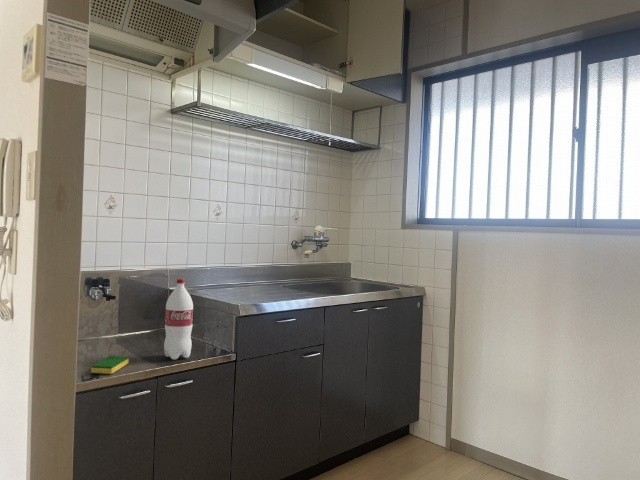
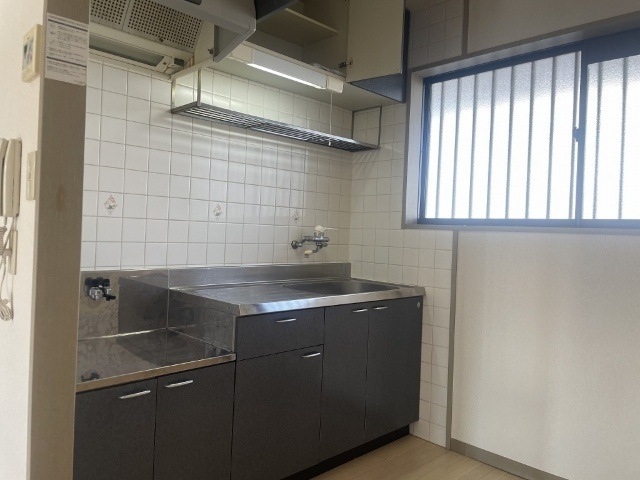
- dish sponge [90,355,130,375]
- bottle [163,278,194,360]
